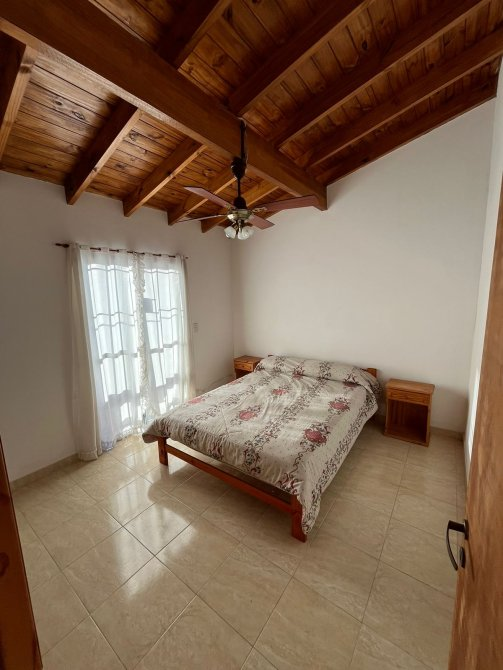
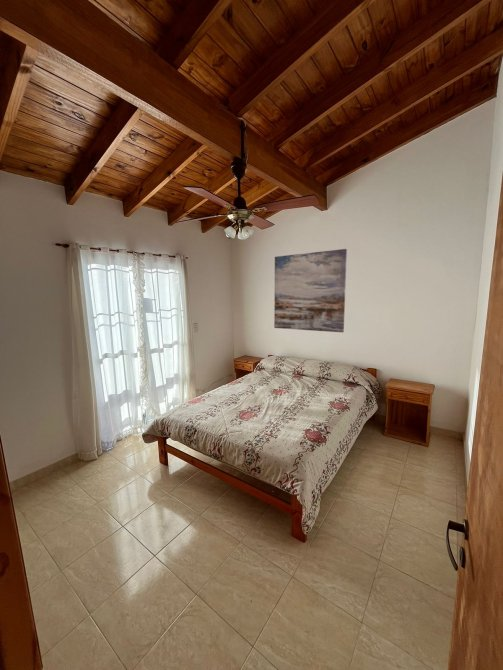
+ wall art [273,248,348,333]
